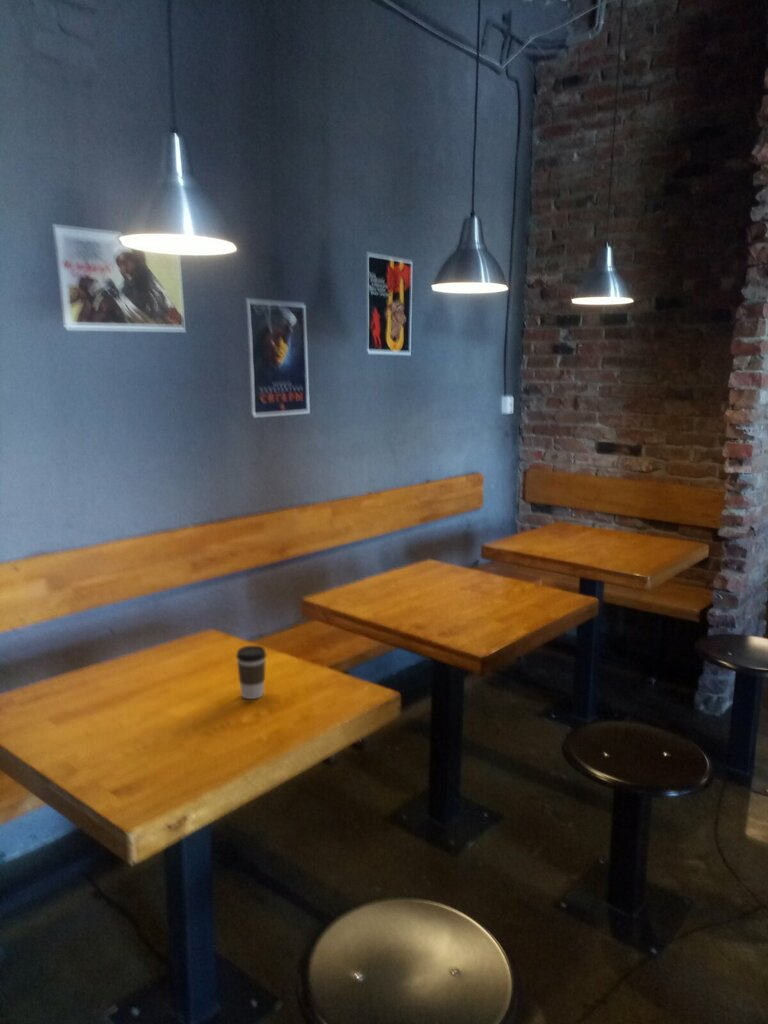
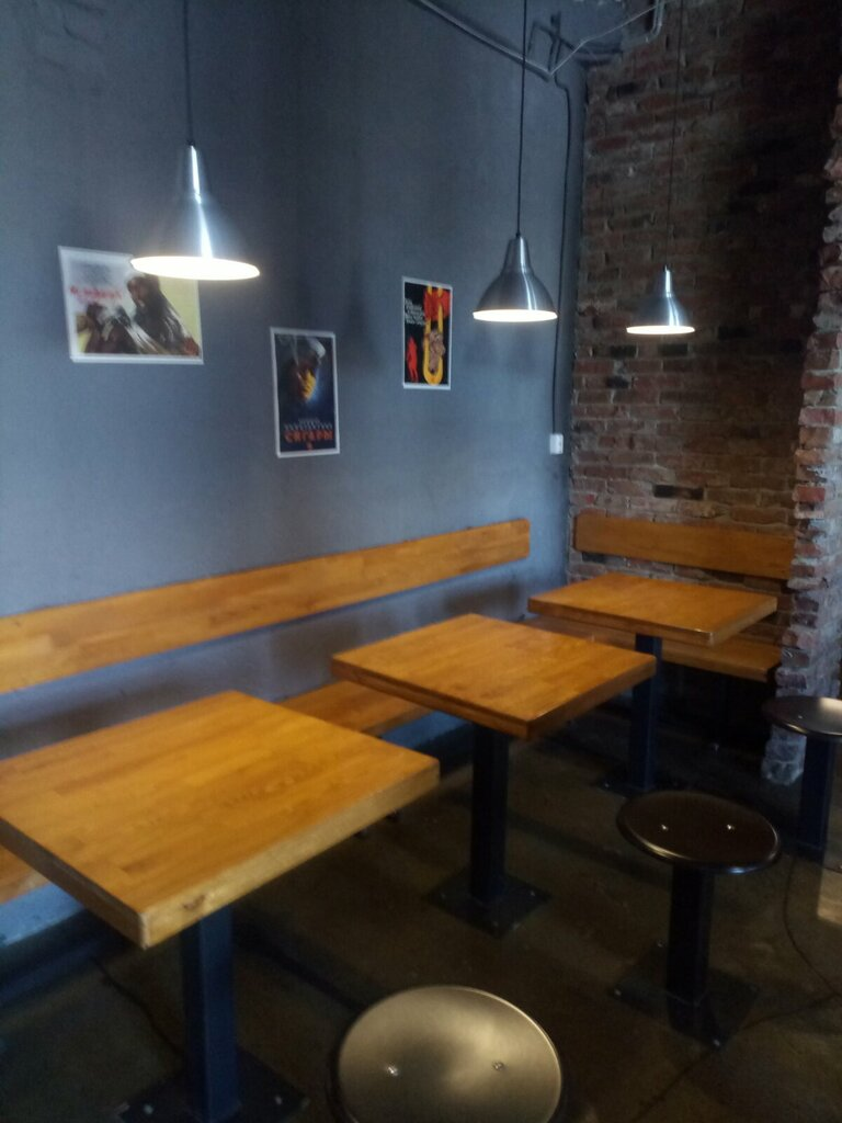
- coffee cup [235,645,267,700]
